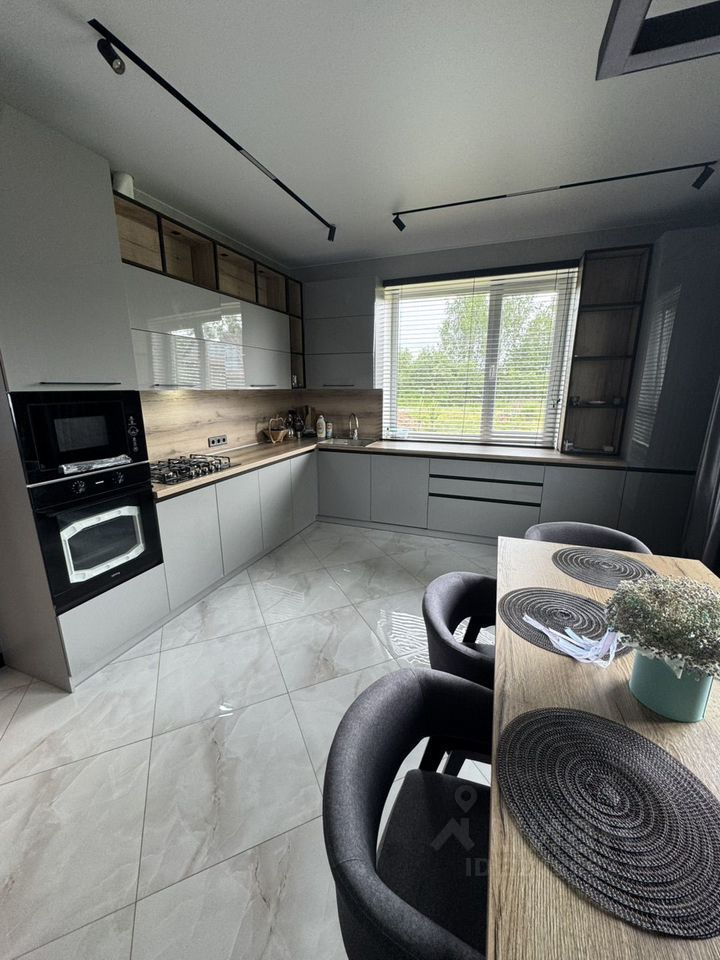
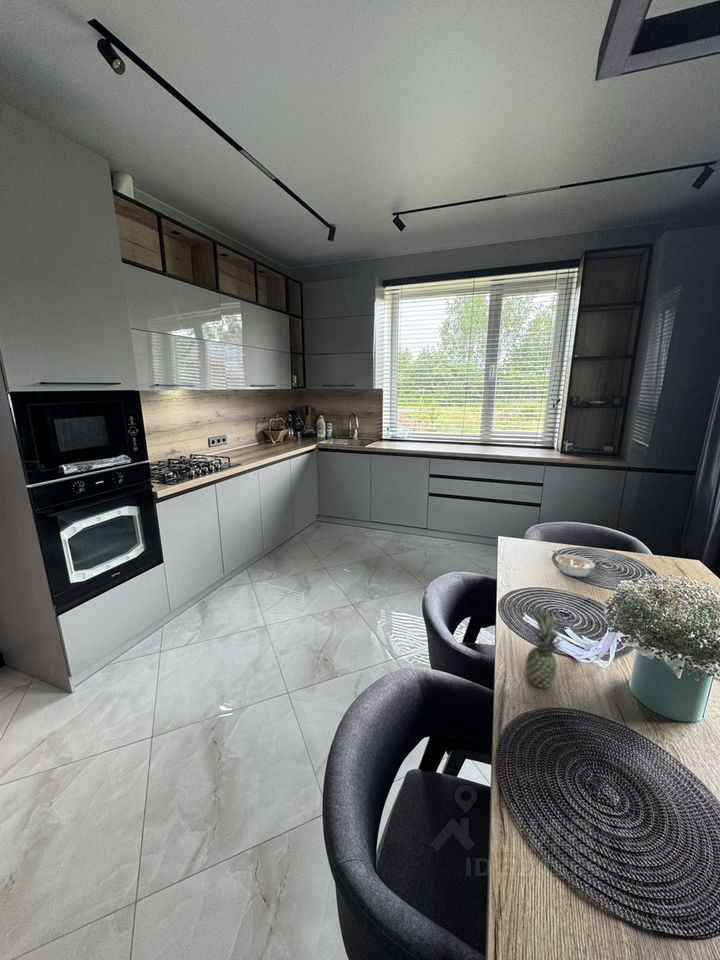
+ legume [551,549,596,578]
+ fruit [524,605,564,689]
